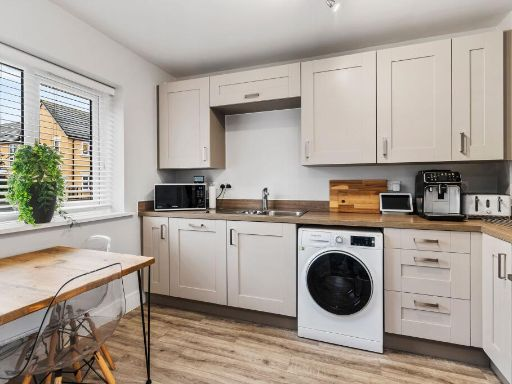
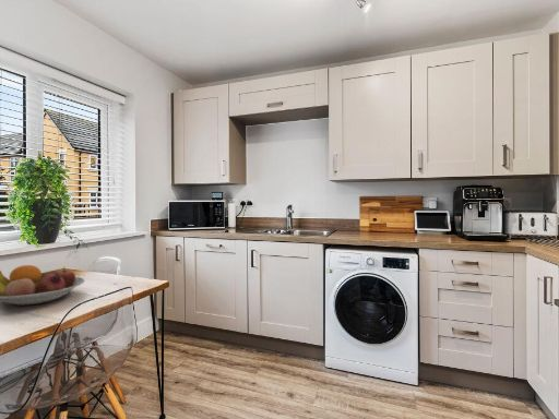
+ fruit bowl [0,264,85,307]
